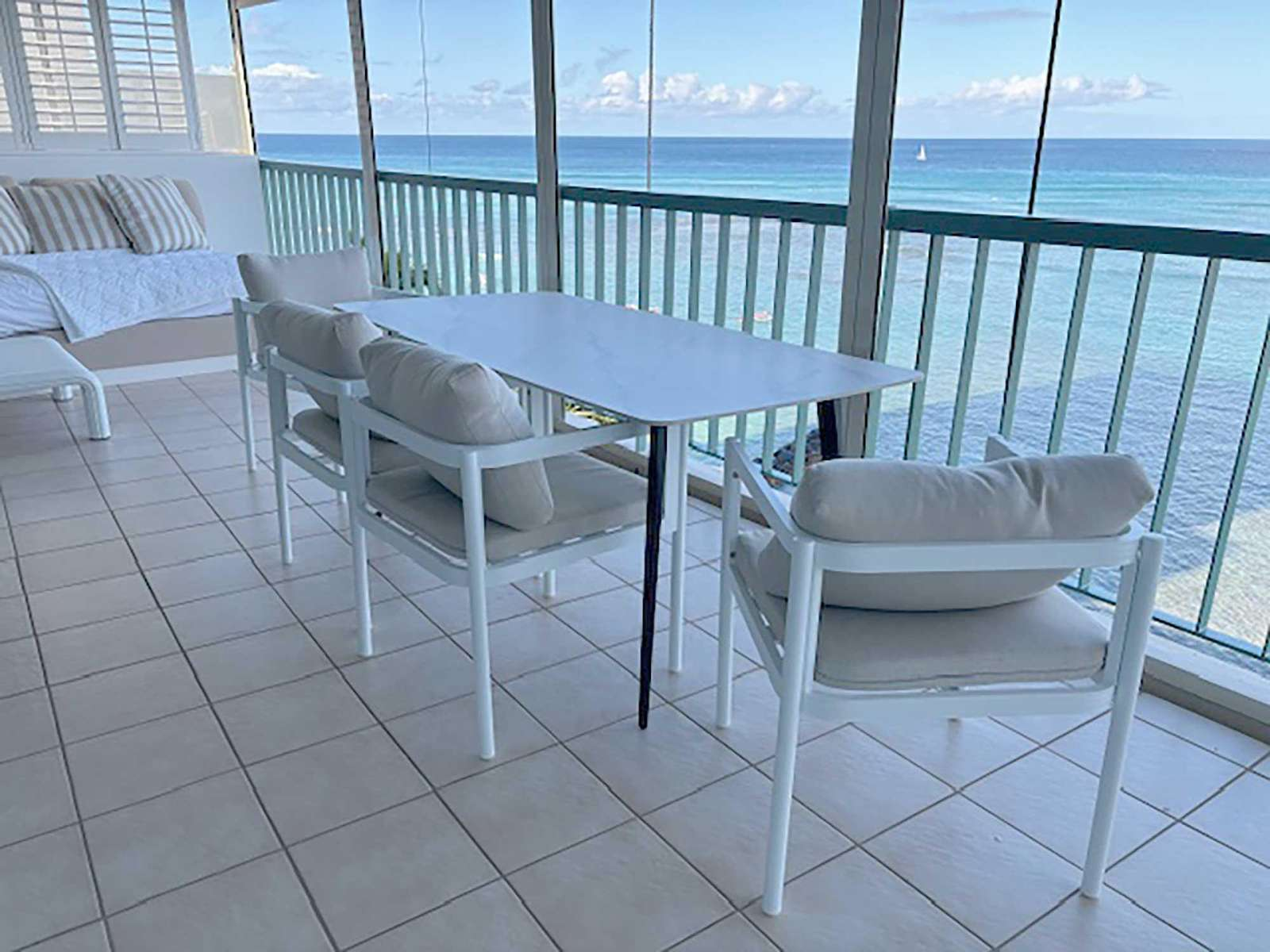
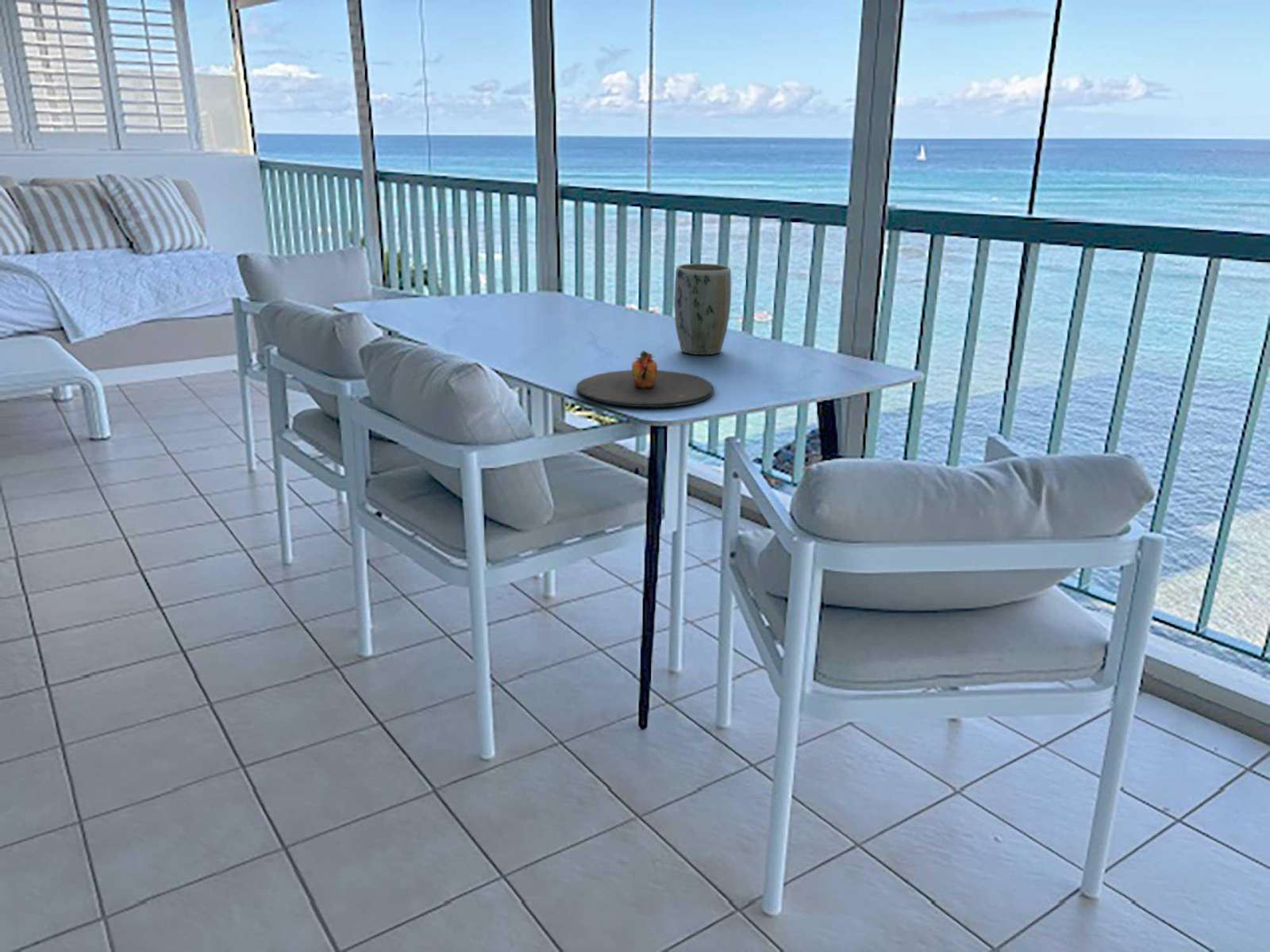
+ plate [575,349,714,409]
+ plant pot [673,263,732,355]
